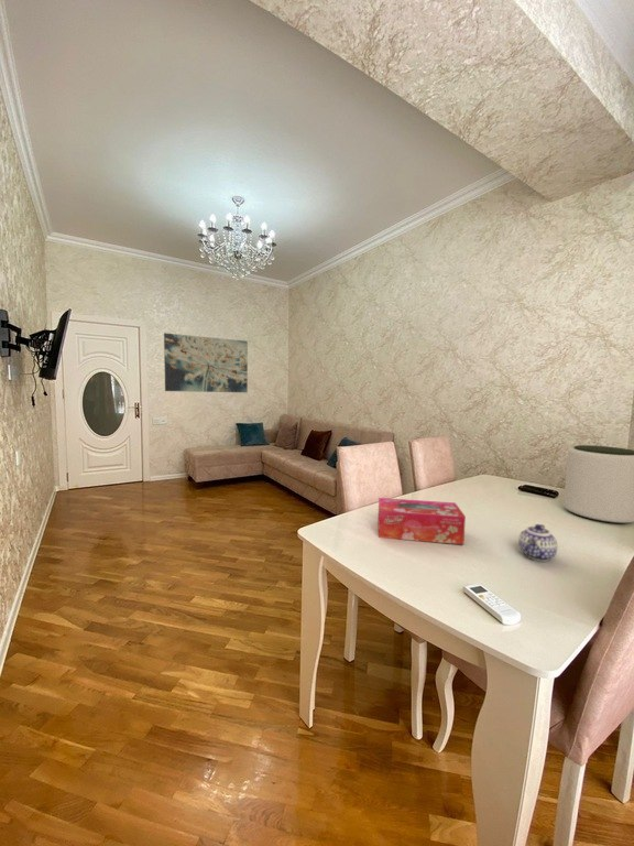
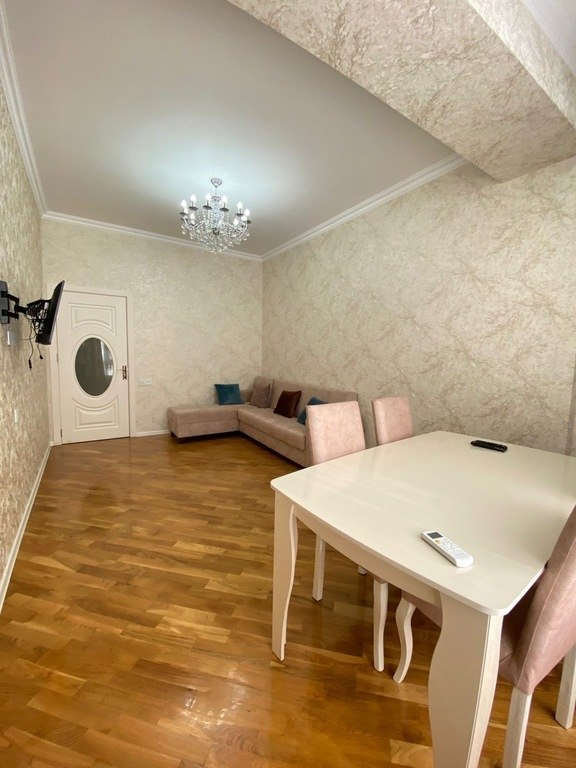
- wall art [163,332,249,393]
- plant pot [562,444,634,524]
- tissue box [378,497,467,545]
- teapot [517,523,558,563]
